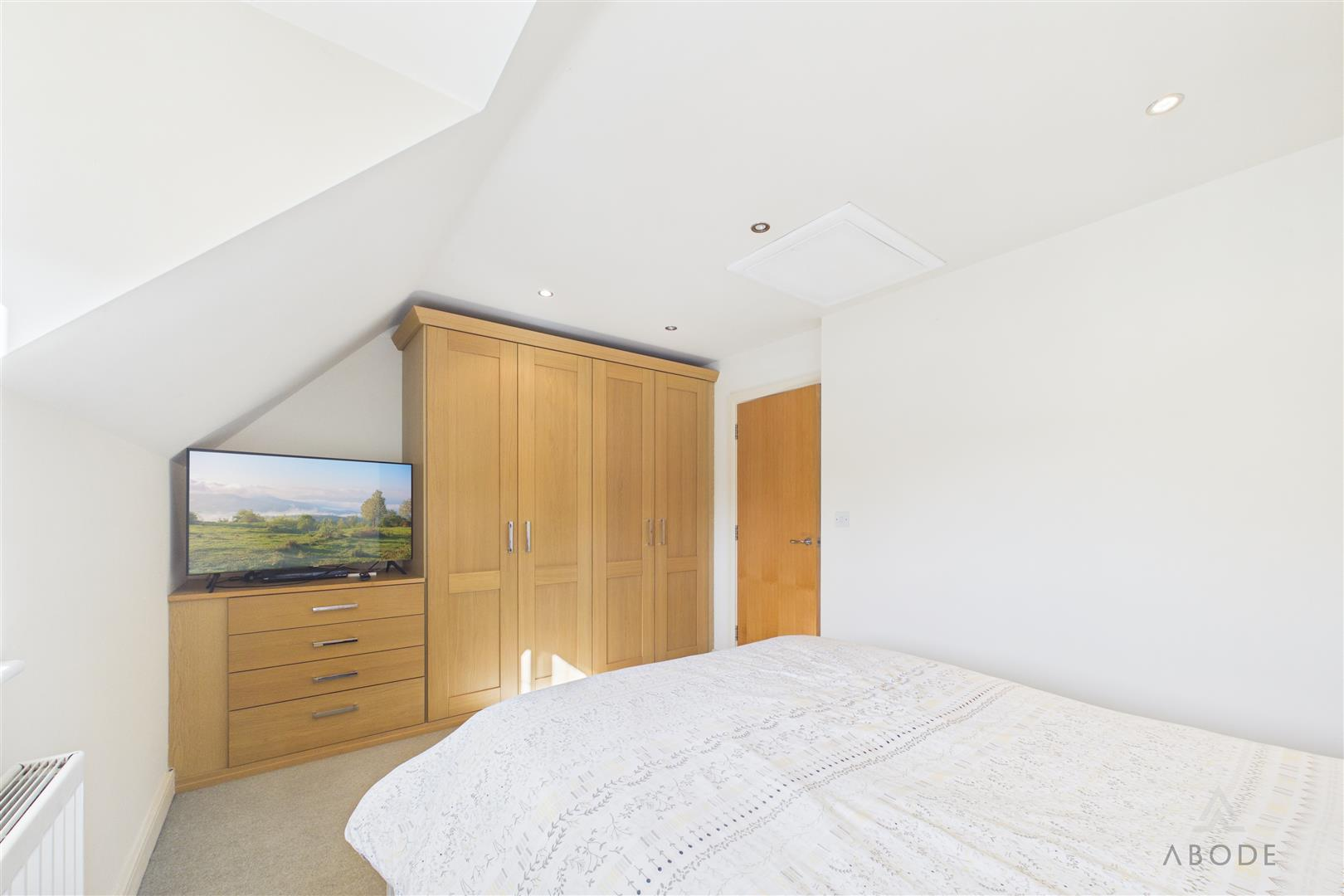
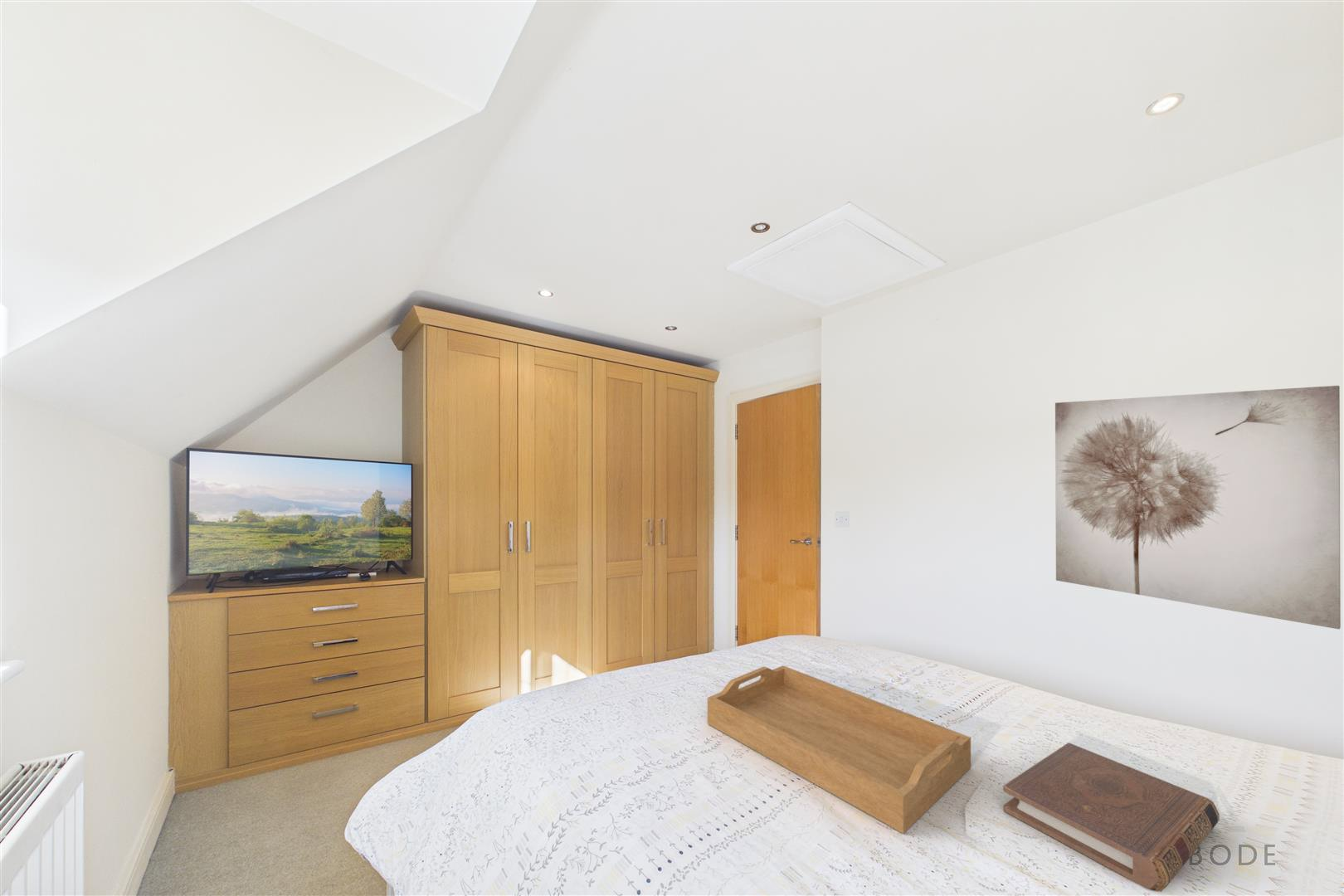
+ book [1003,743,1220,893]
+ wall art [1054,385,1342,630]
+ serving tray [707,665,971,834]
